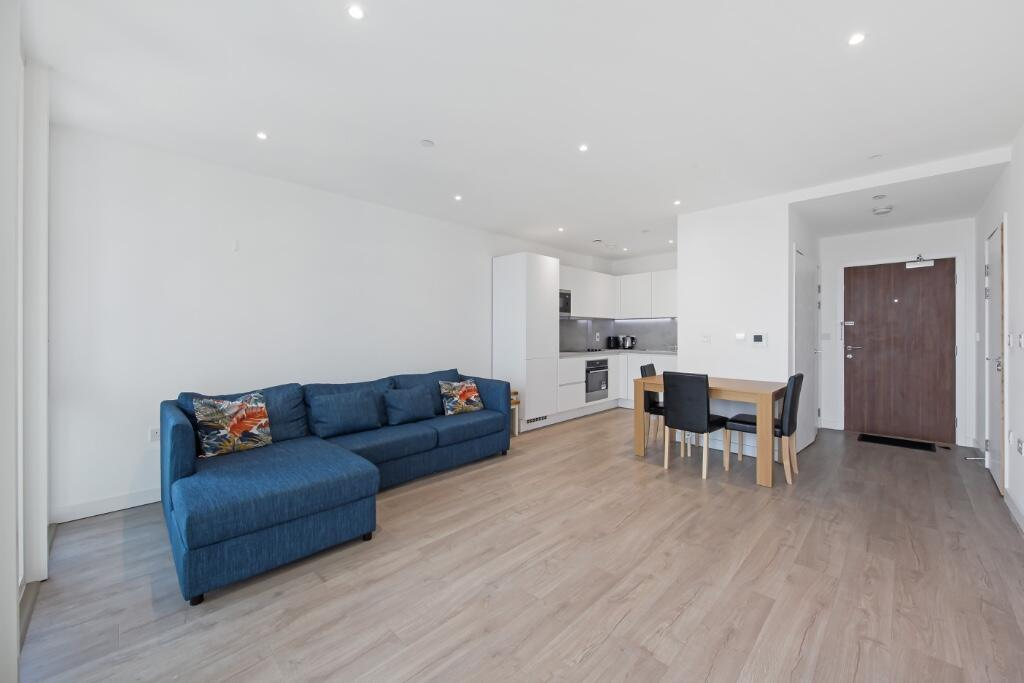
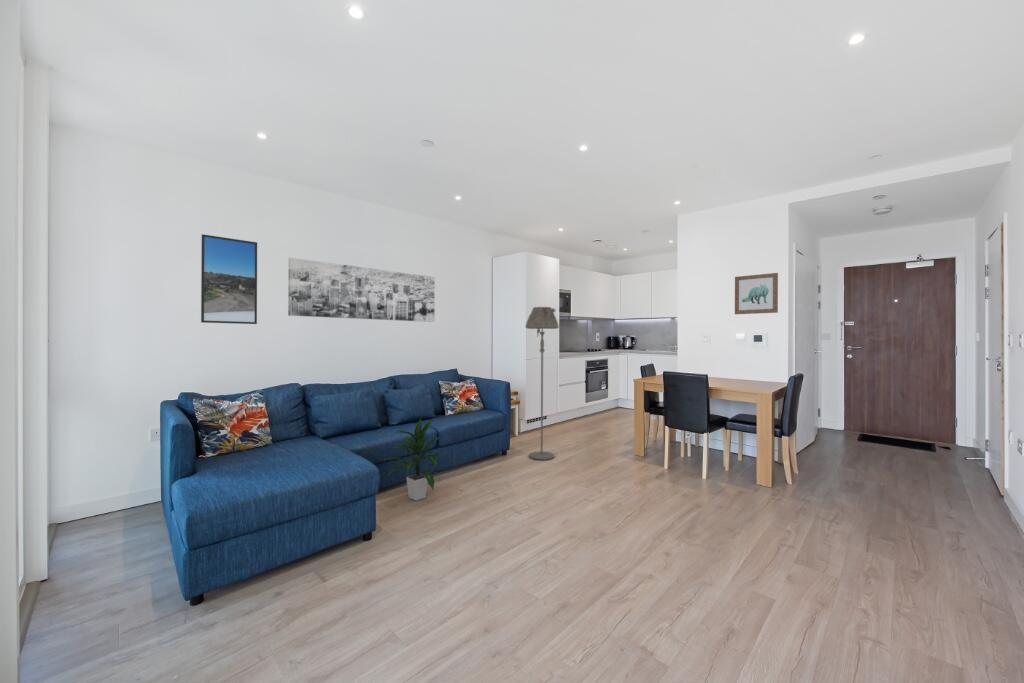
+ floor lamp [524,306,560,461]
+ indoor plant [382,417,445,502]
+ wall art [287,257,436,323]
+ wall art [734,272,779,315]
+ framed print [200,233,258,325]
